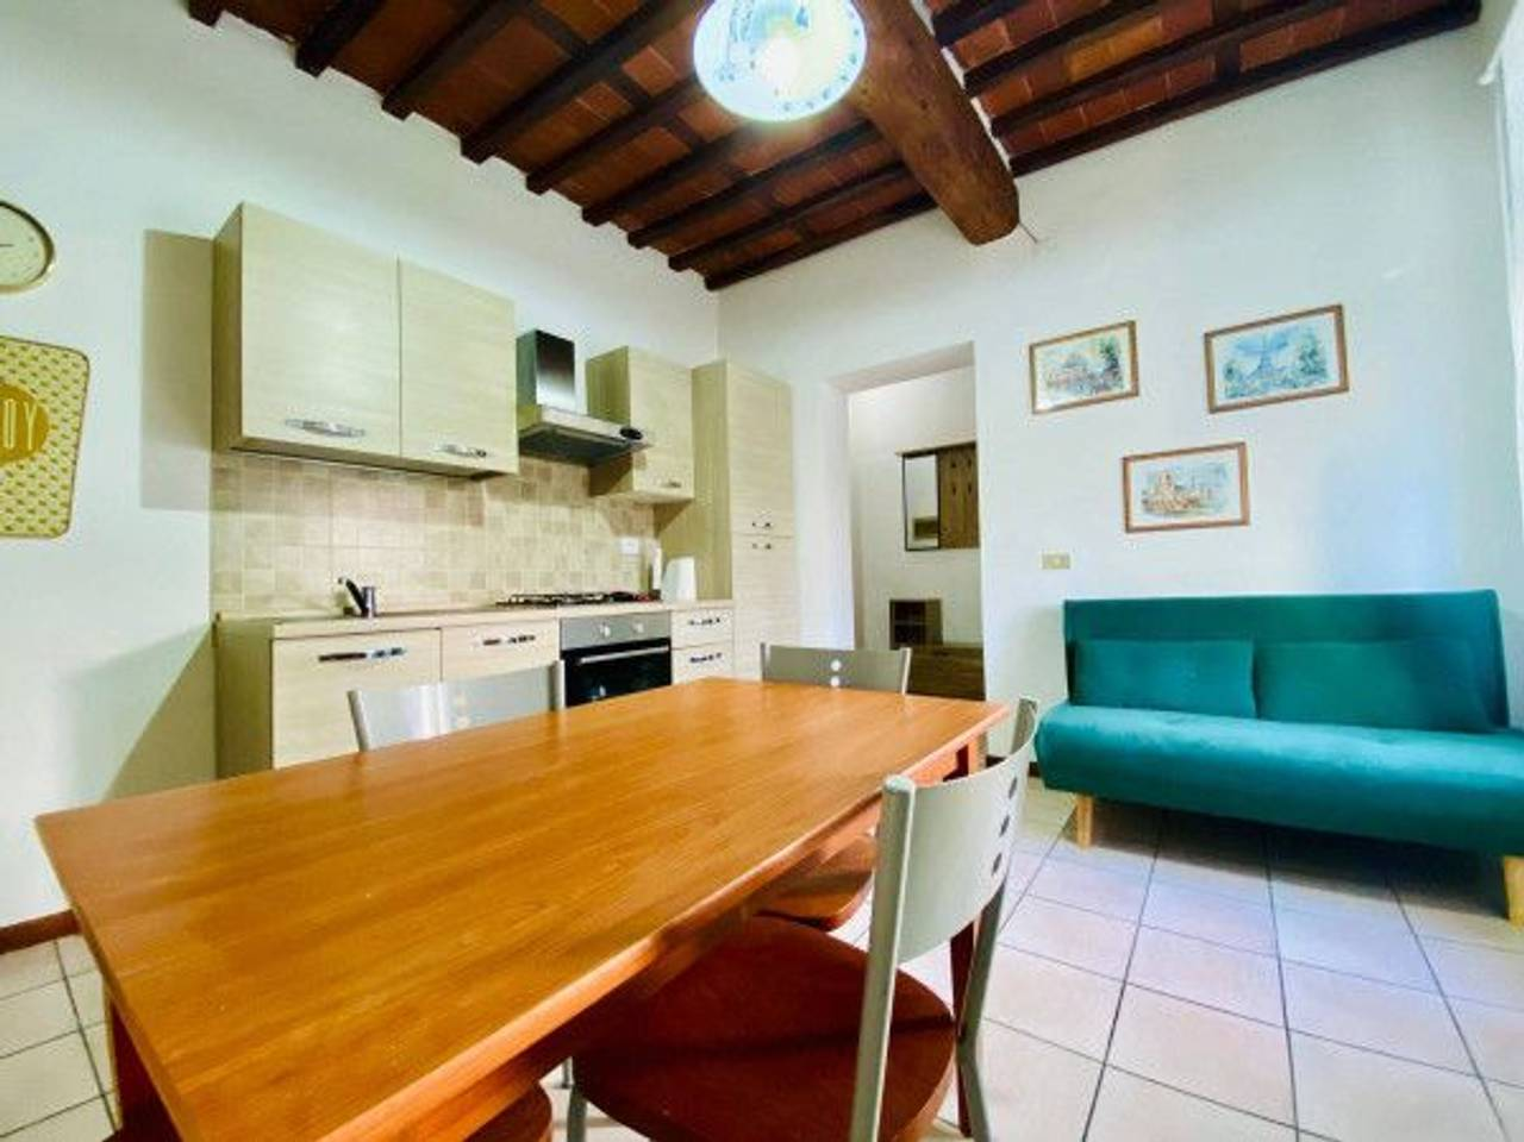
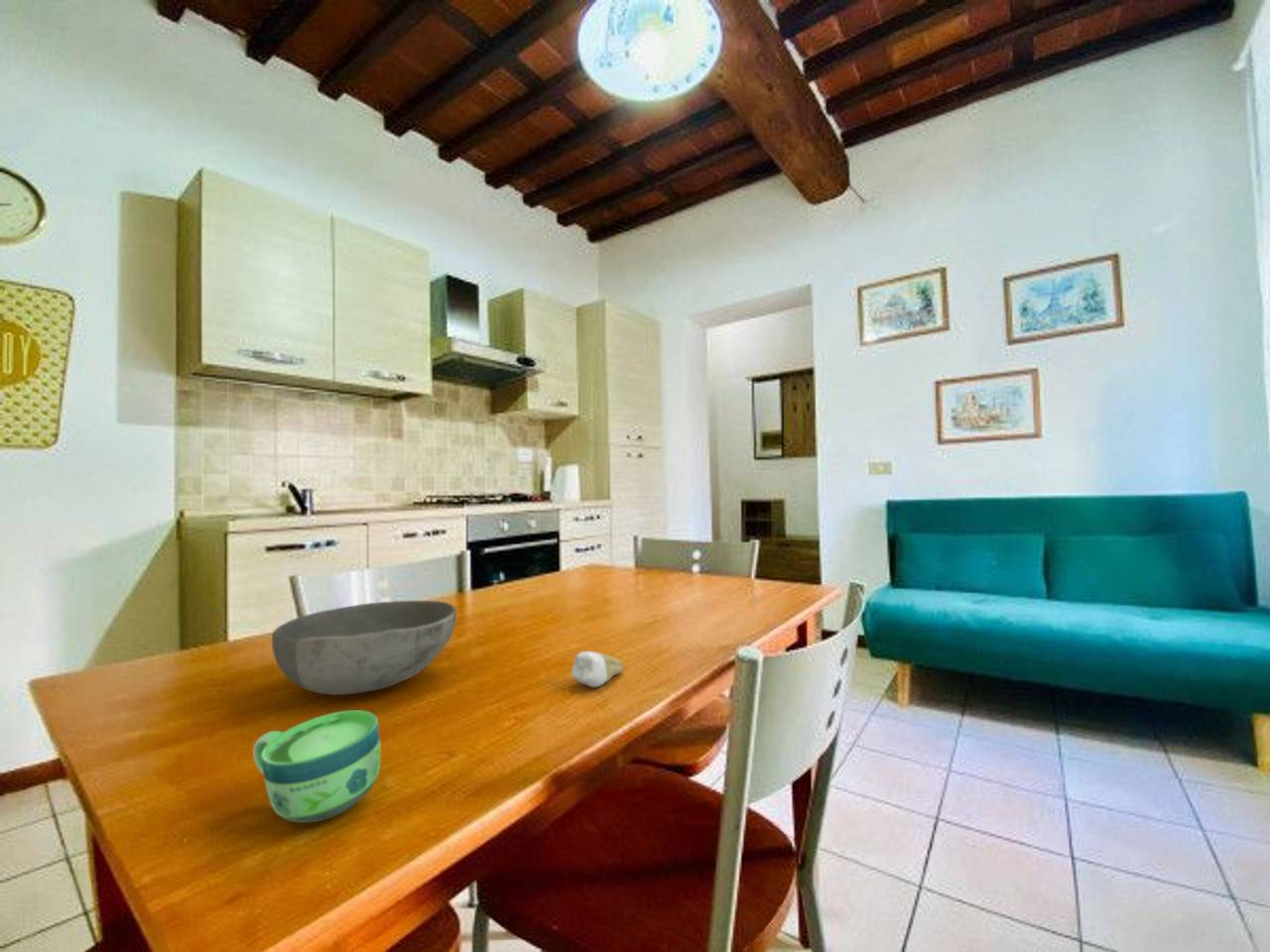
+ bowl [271,600,457,696]
+ cup [252,709,382,823]
+ tooth [571,651,624,688]
